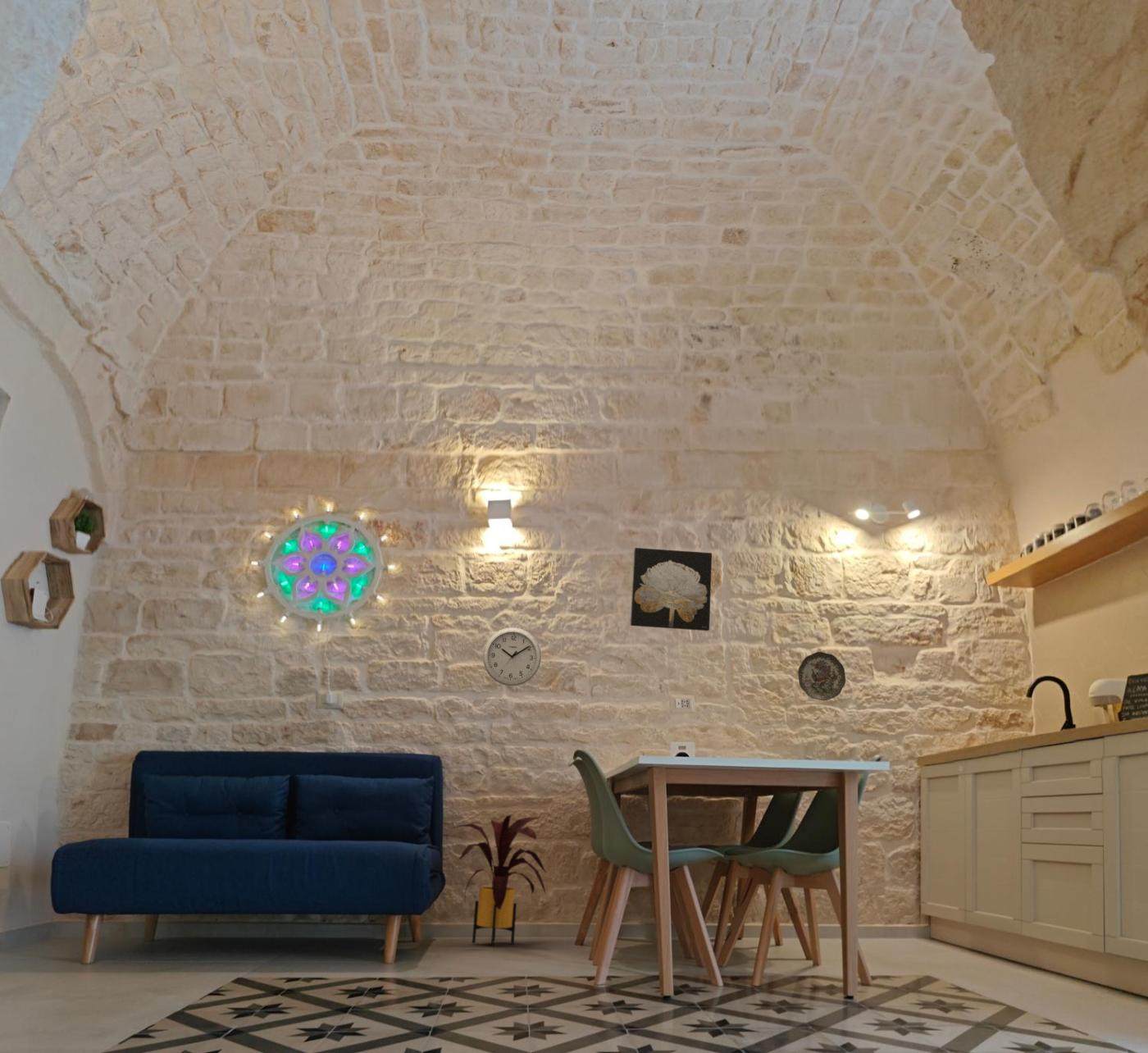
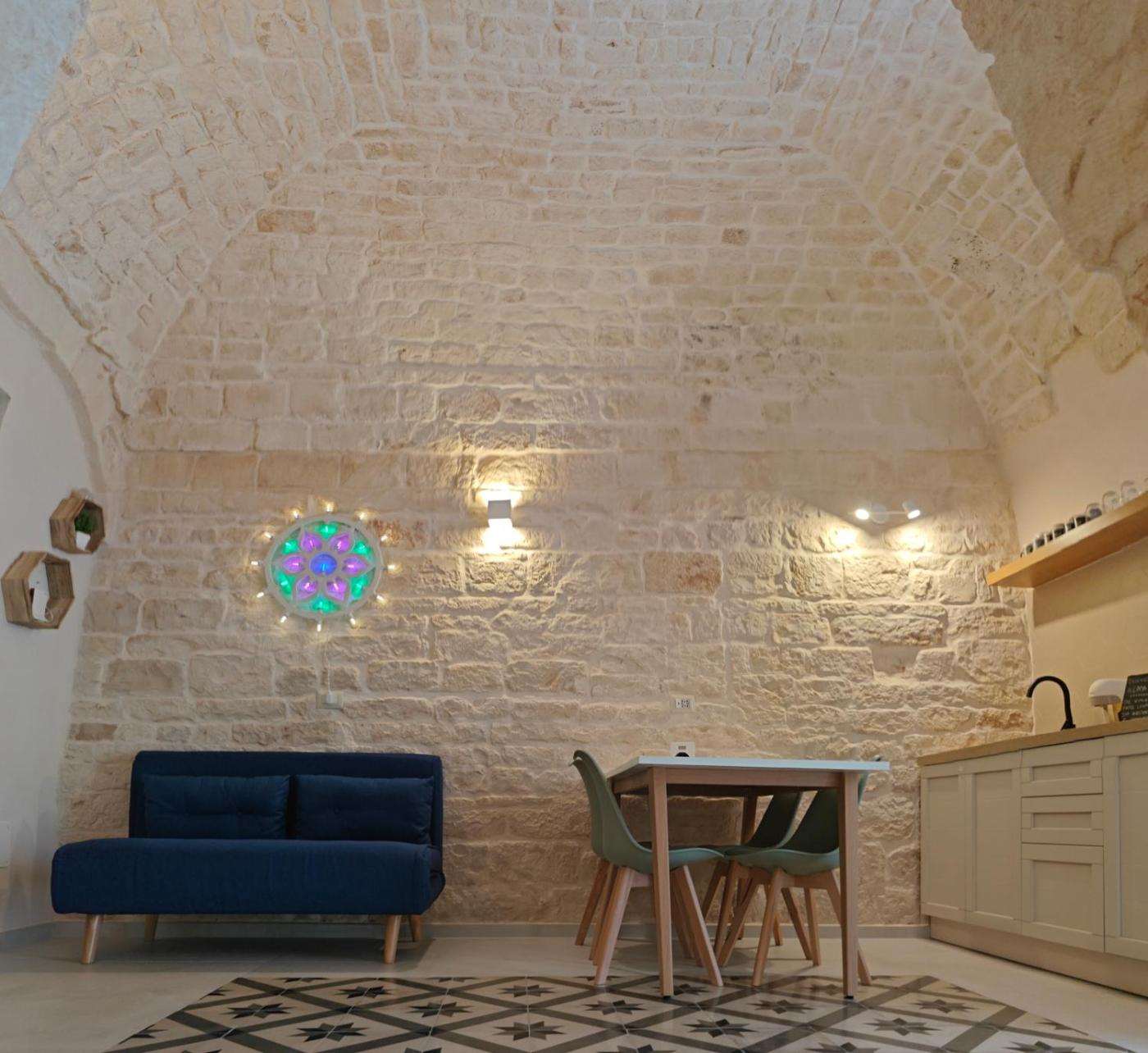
- wall clock [482,627,542,686]
- wall art [630,547,713,631]
- house plant [449,814,548,948]
- decorative plate [797,651,846,701]
